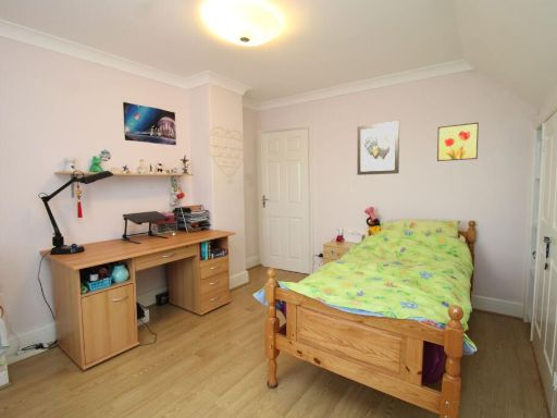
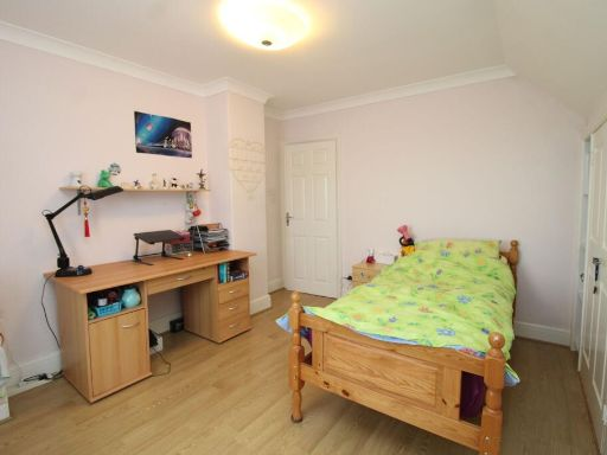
- wall art [356,120,400,176]
- wall art [436,122,480,162]
